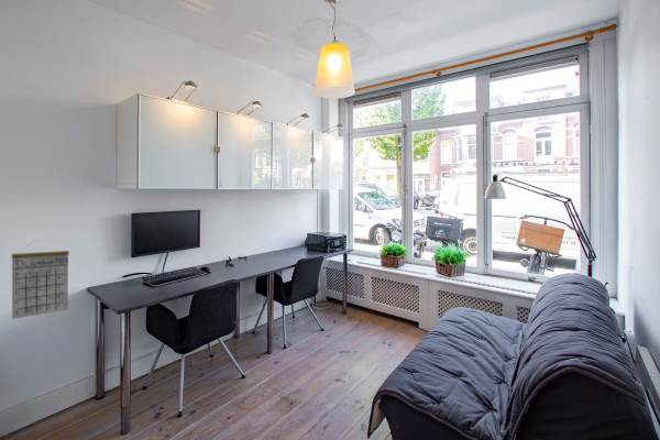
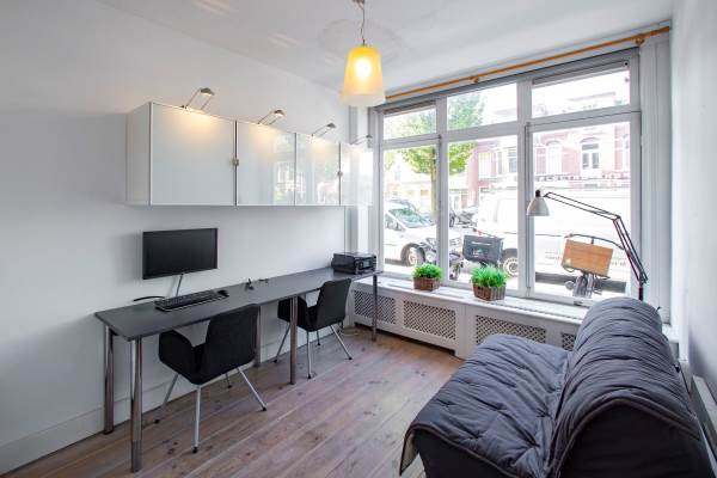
- calendar [11,239,70,320]
